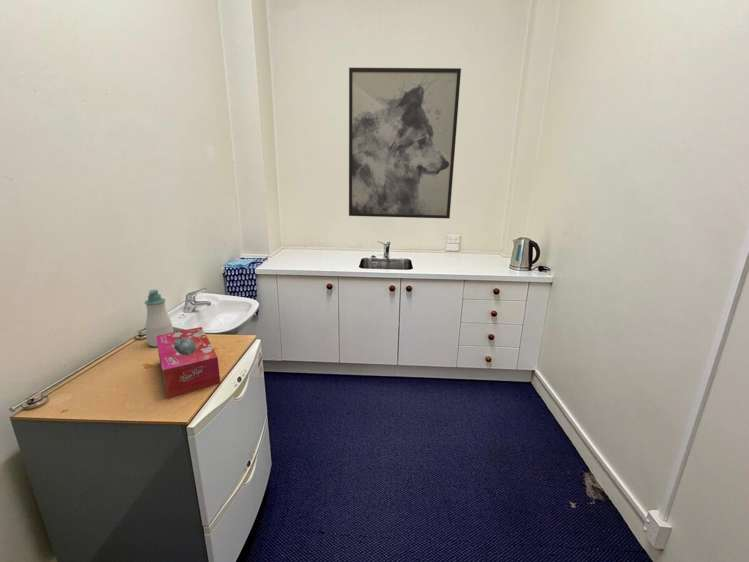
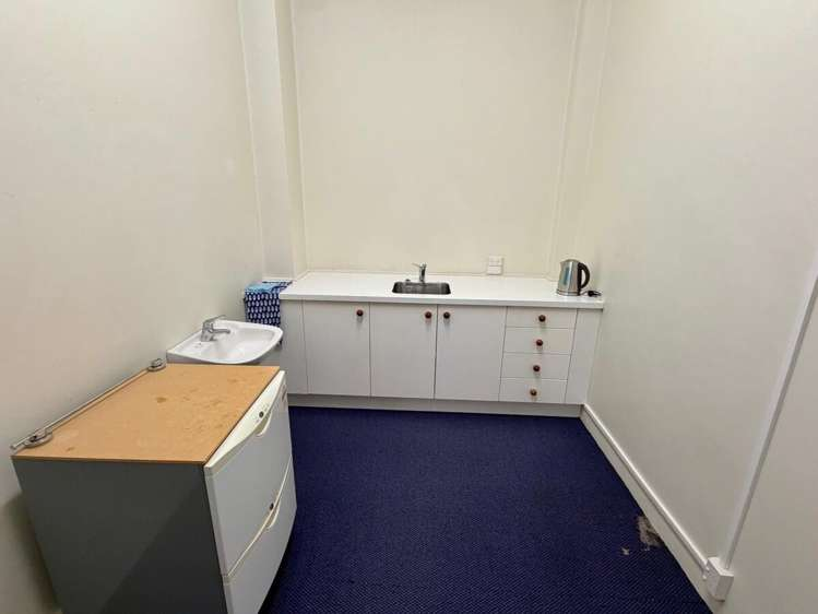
- wall art [348,67,462,220]
- tissue box [156,326,221,400]
- soap bottle [144,289,174,348]
